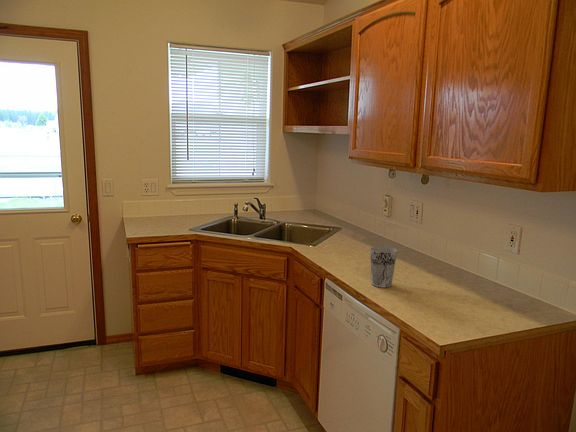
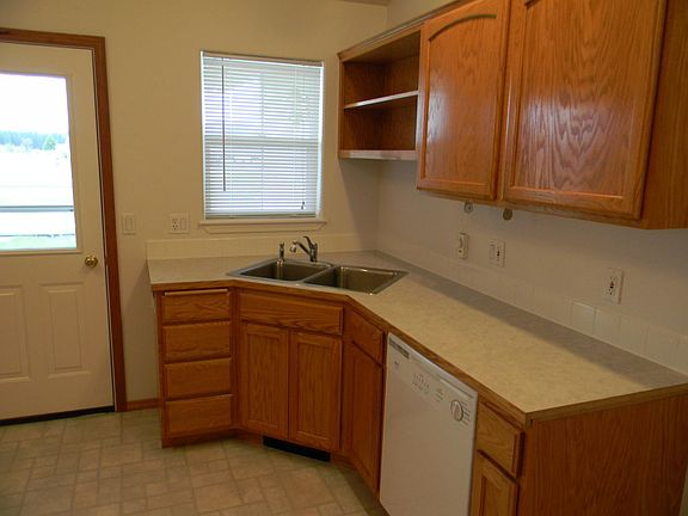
- cup [369,245,398,289]
